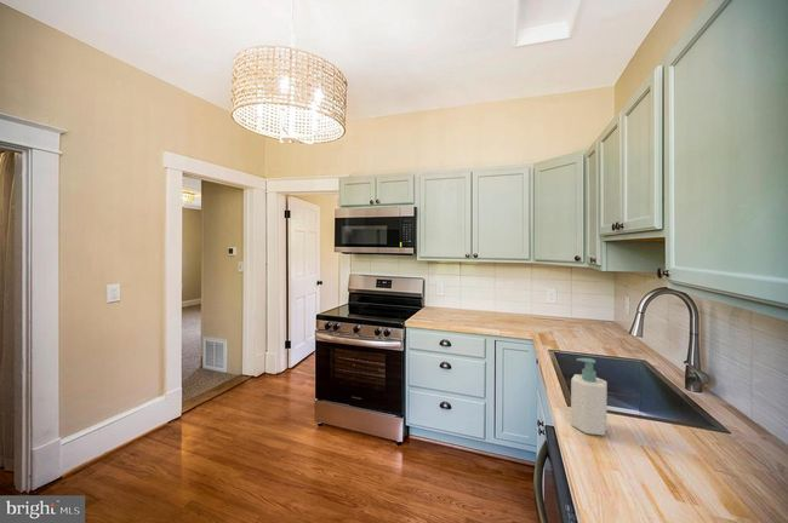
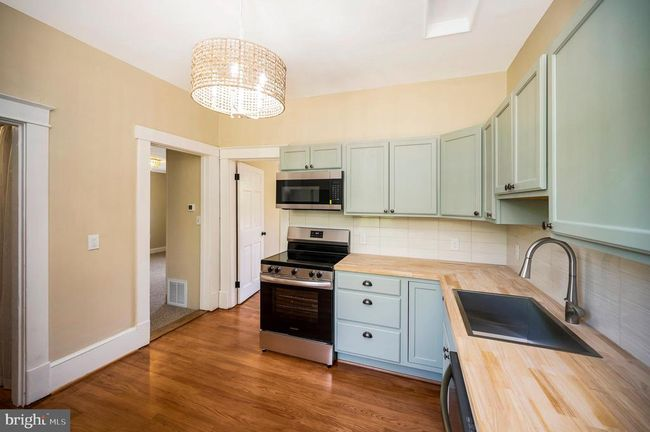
- soap bottle [570,357,609,437]
